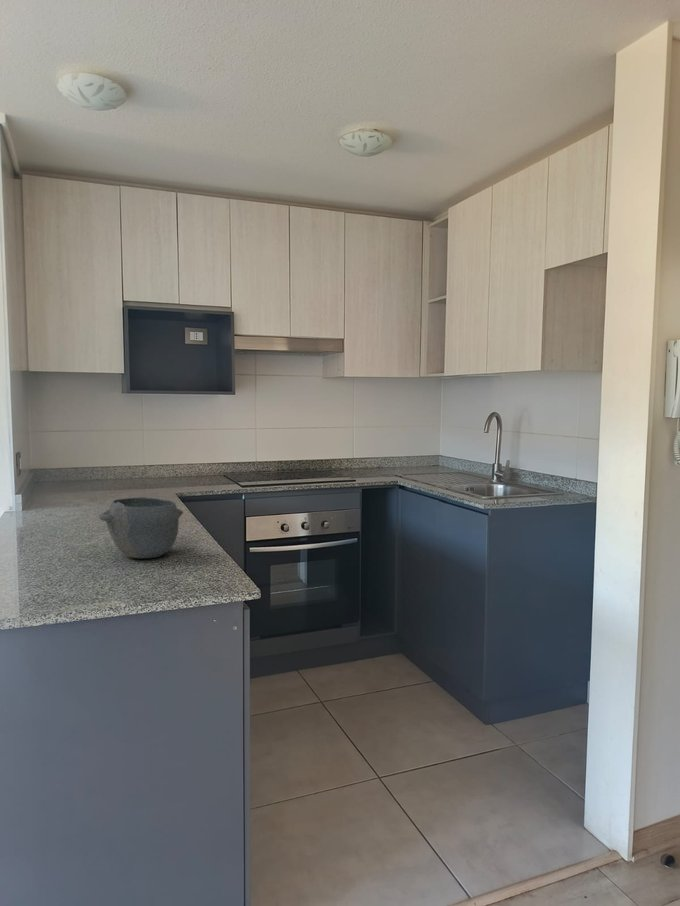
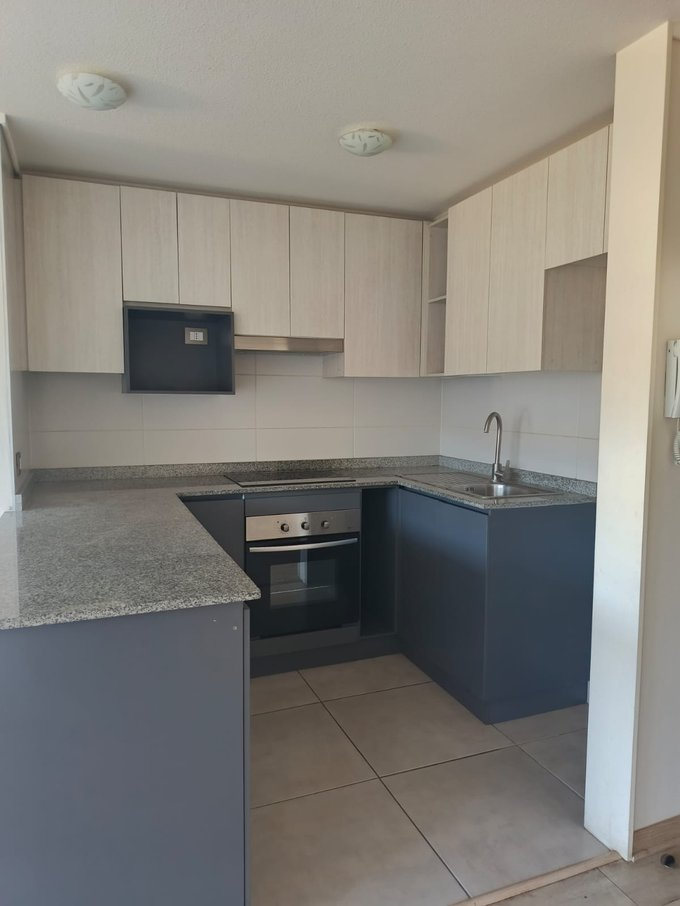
- bowl [99,496,184,559]
